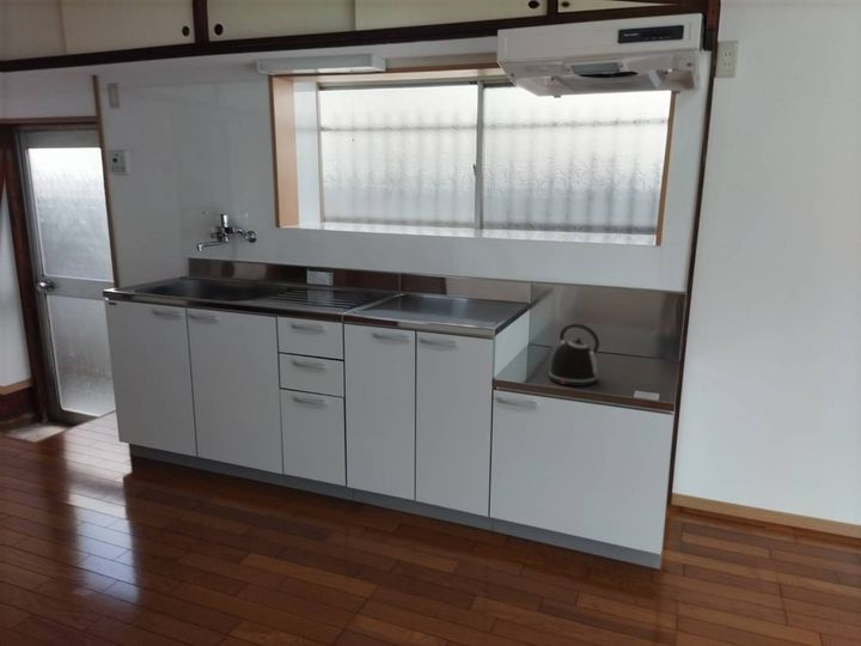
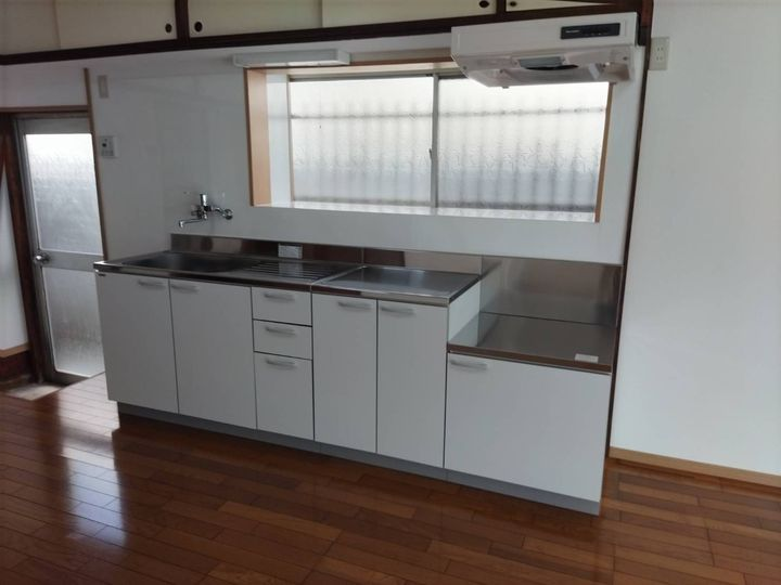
- kettle [548,322,600,388]
